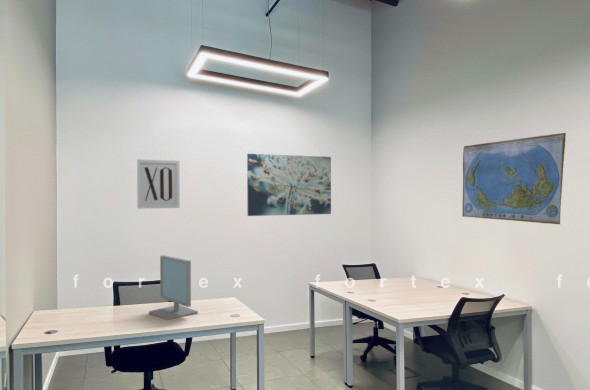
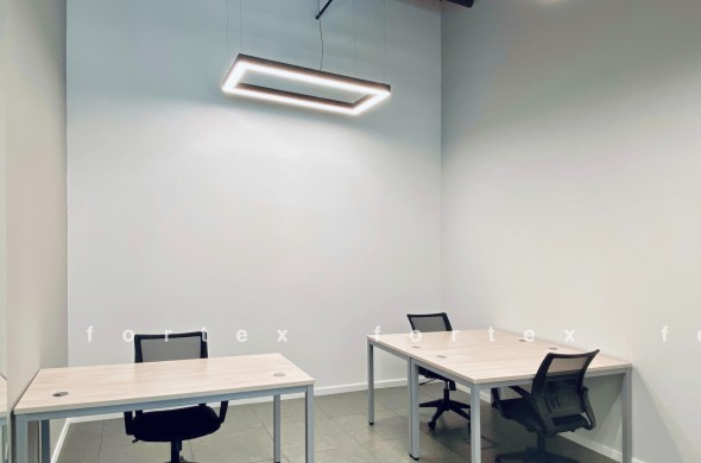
- wall art [136,158,181,210]
- world map [461,132,567,225]
- wall art [246,153,332,217]
- computer monitor [148,254,199,321]
